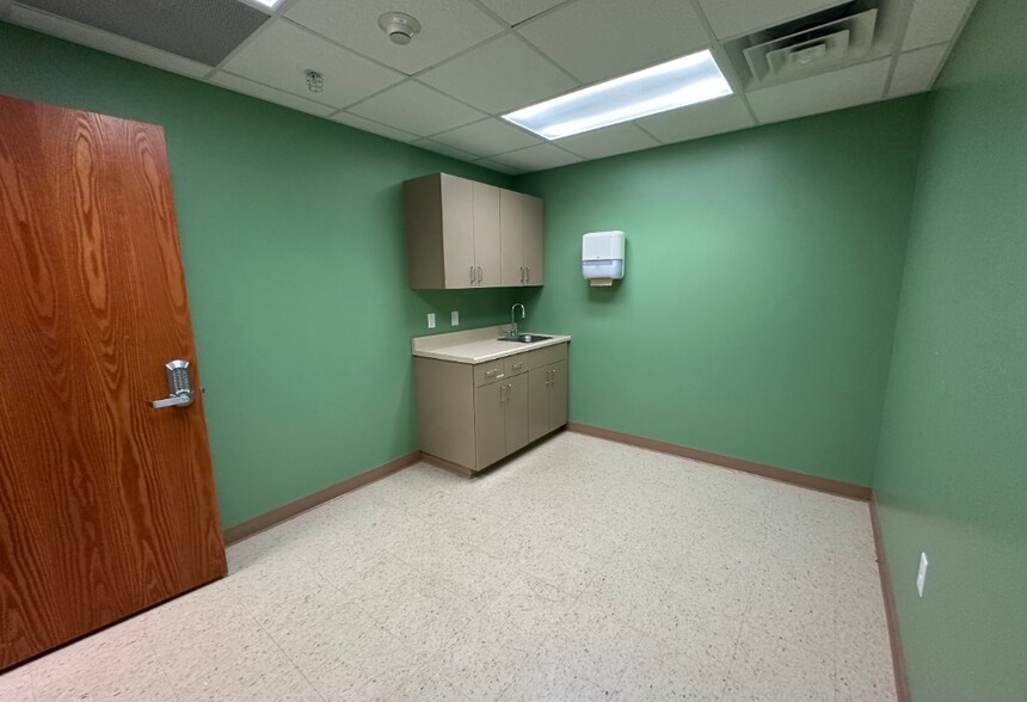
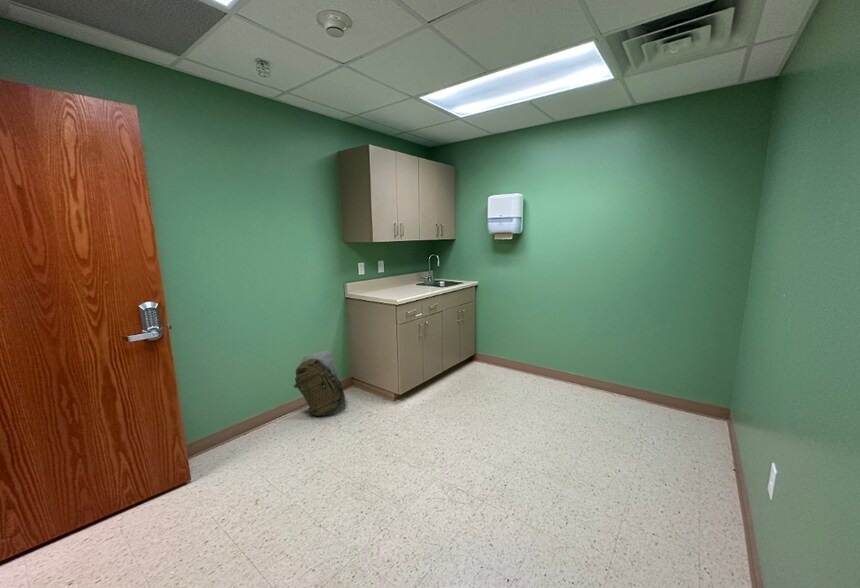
+ backpack [292,349,346,417]
